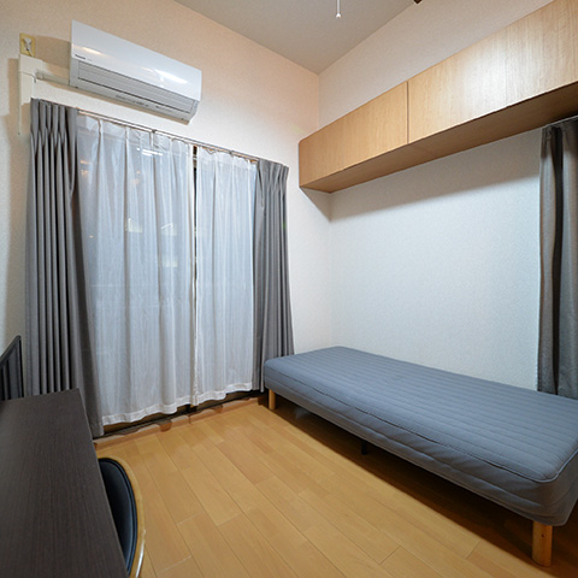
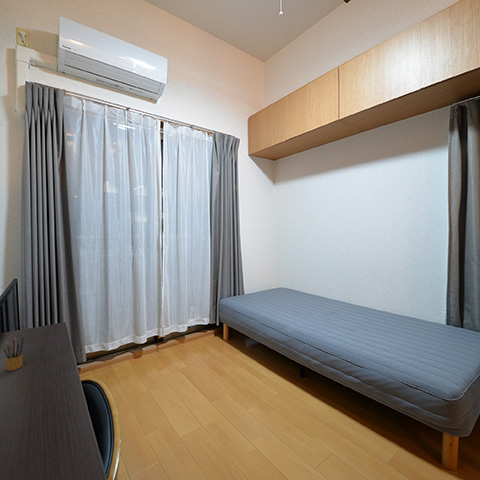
+ pencil box [2,334,25,372]
